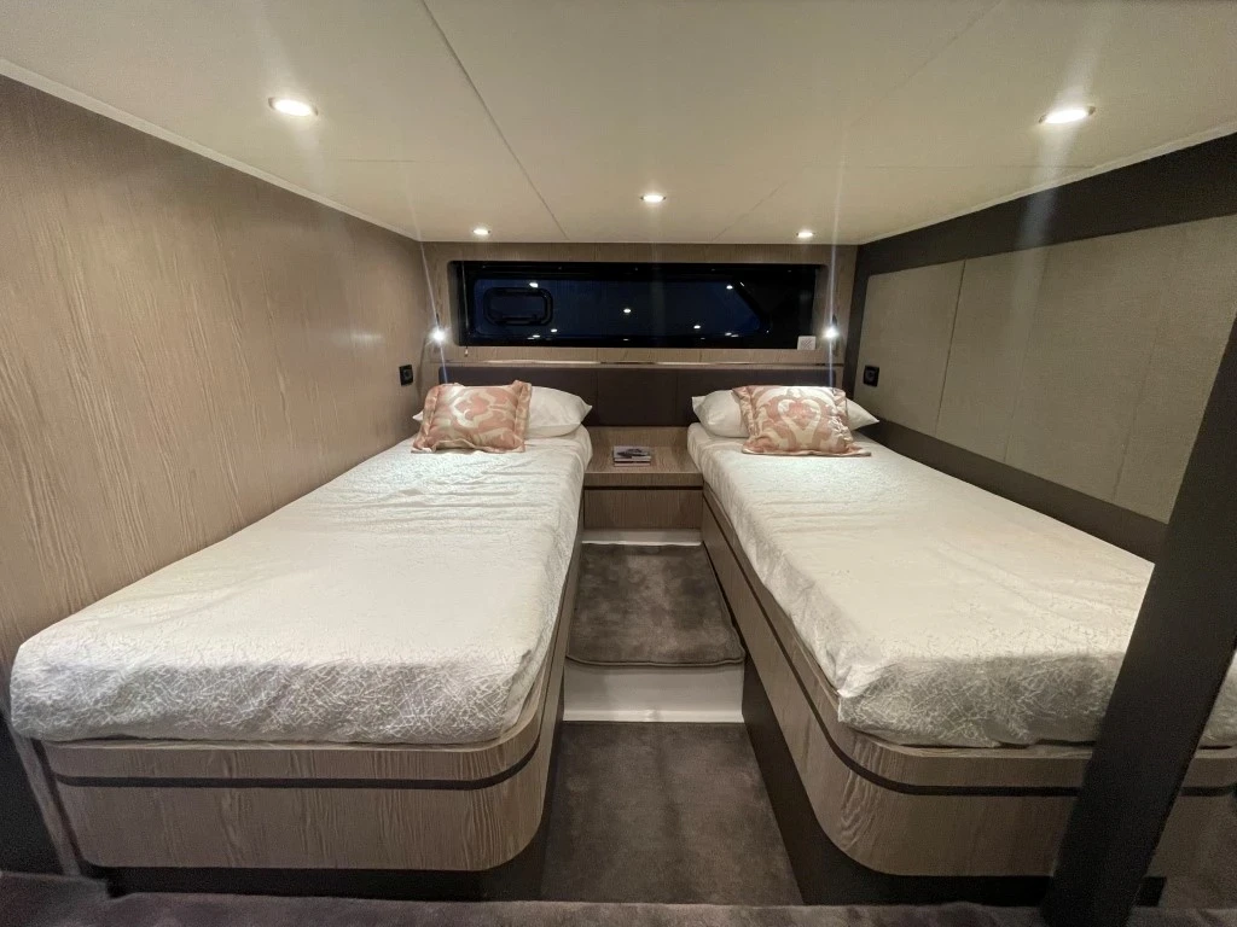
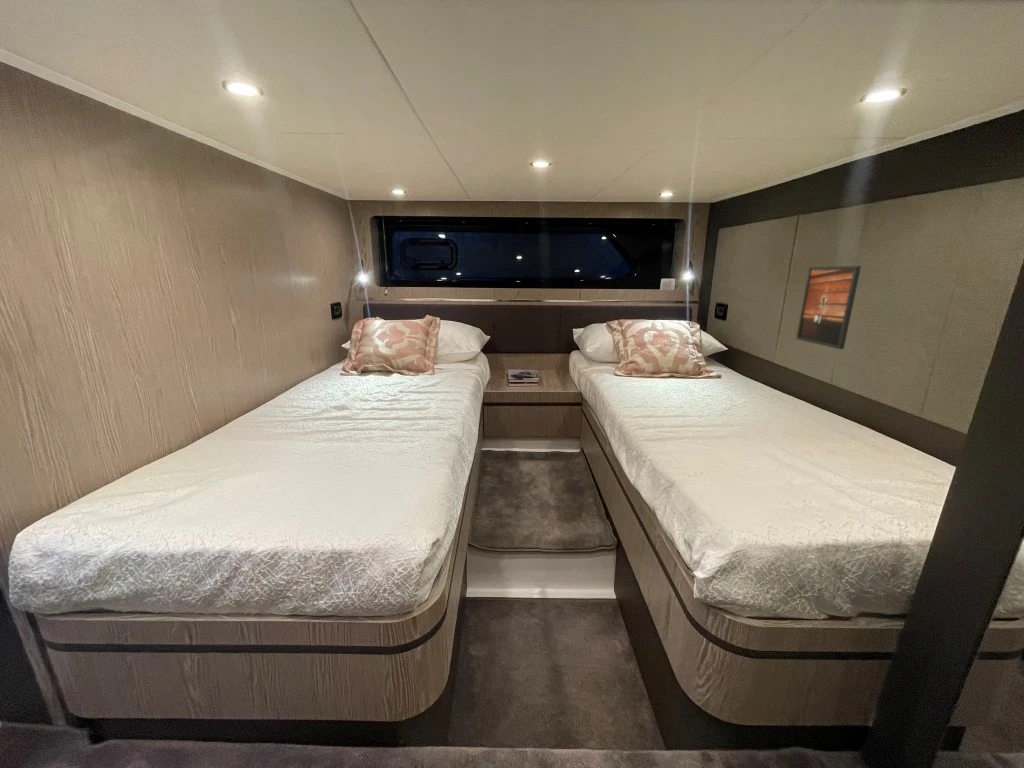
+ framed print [795,265,862,350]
